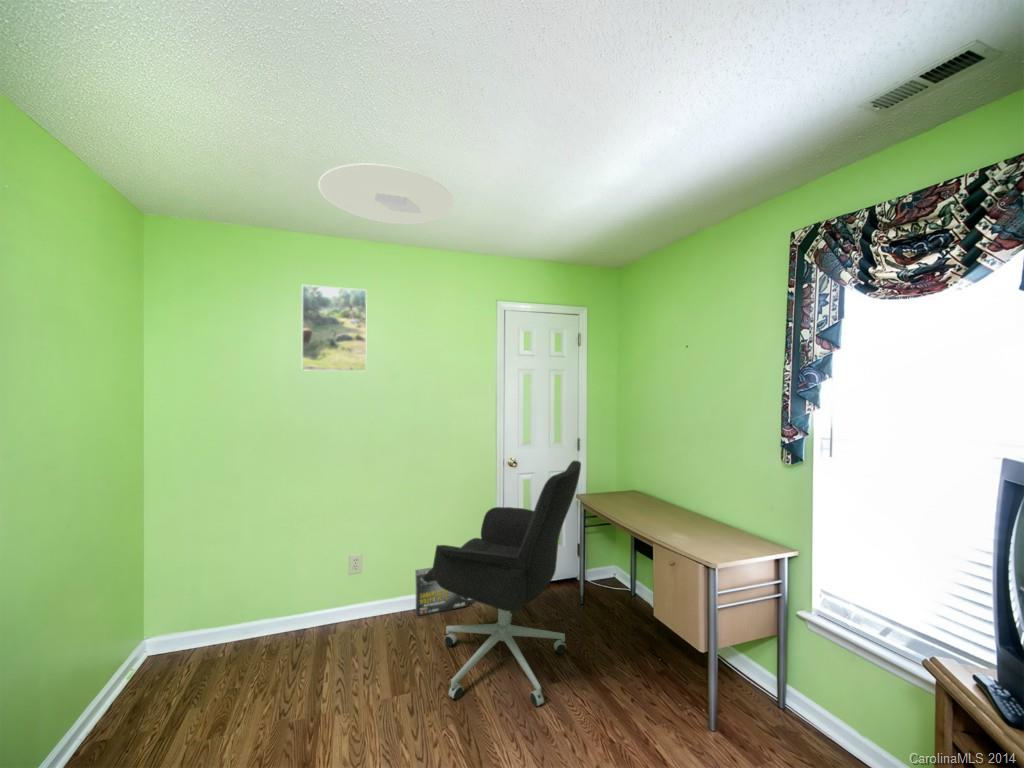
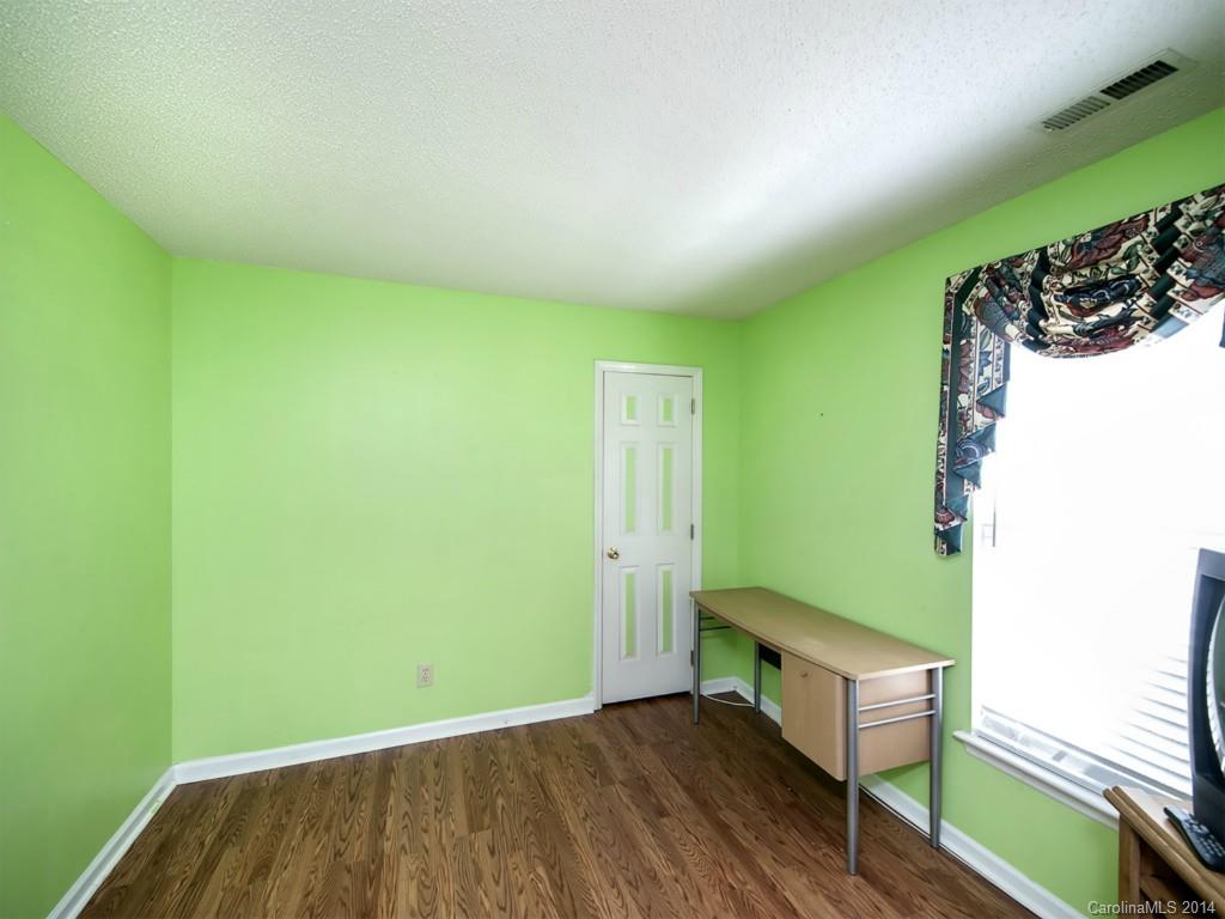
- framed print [301,284,368,372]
- office chair [423,459,582,708]
- box [414,566,469,617]
- ceiling light [317,163,455,225]
